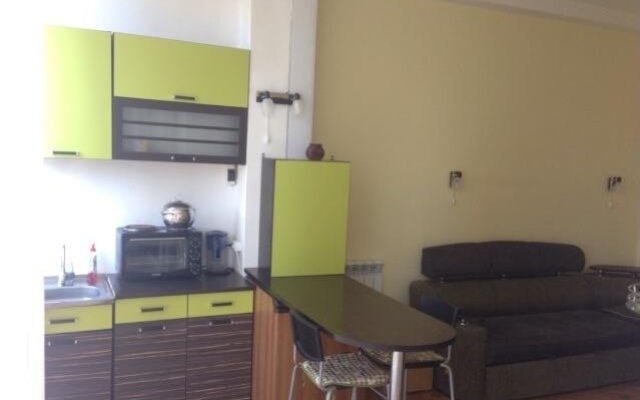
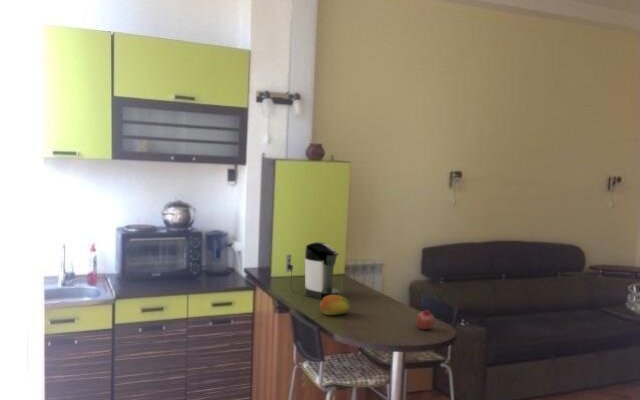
+ fruit [415,309,435,330]
+ coffee maker [285,241,340,300]
+ fruit [319,295,352,316]
